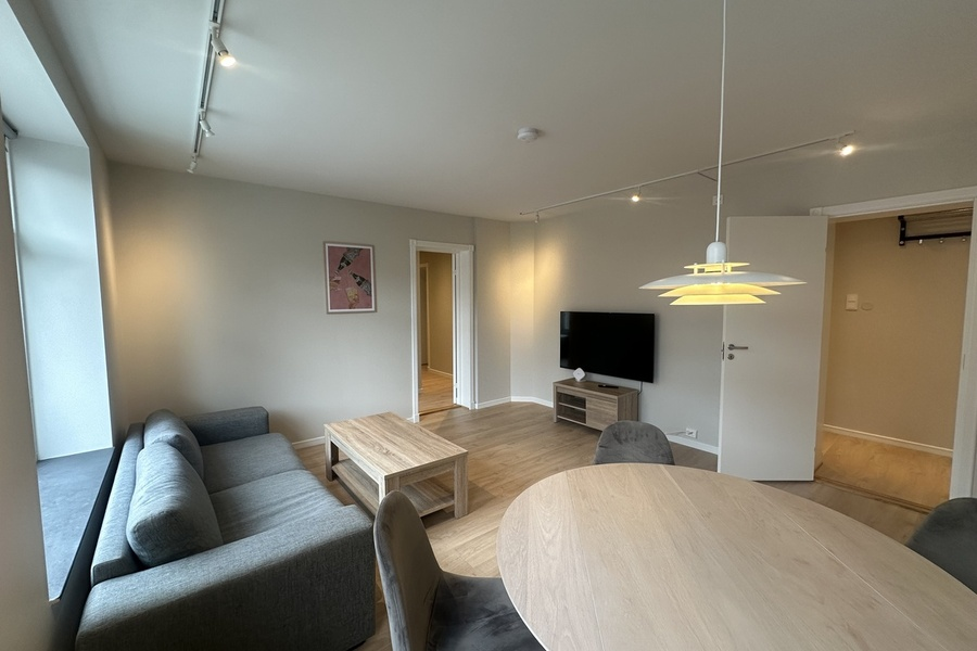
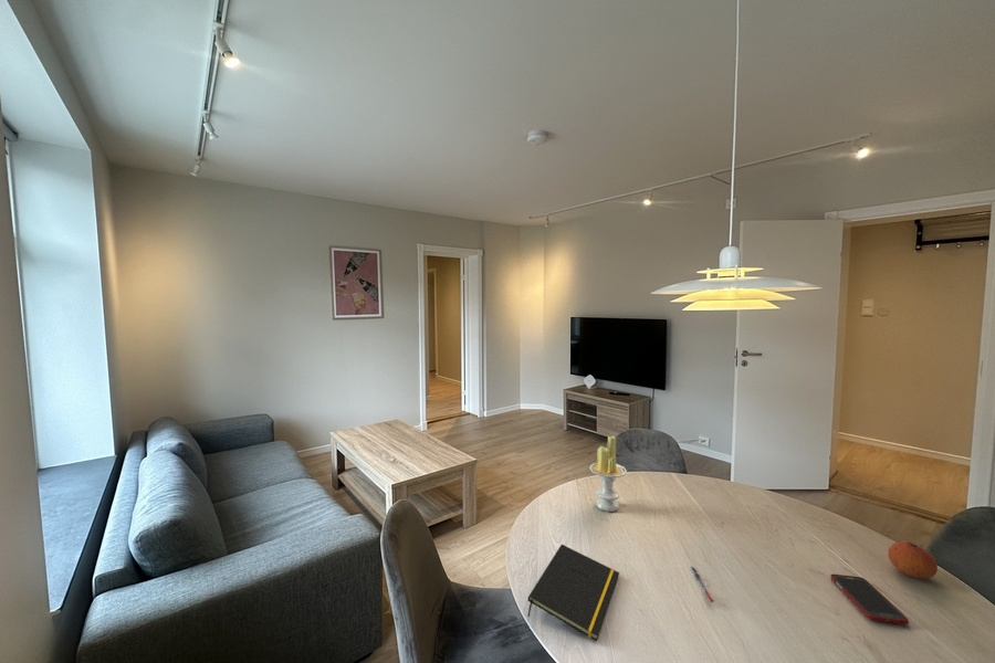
+ candle [588,435,628,513]
+ cell phone [829,573,910,625]
+ pen [690,566,714,604]
+ fruit [887,540,939,580]
+ notepad [526,544,620,642]
